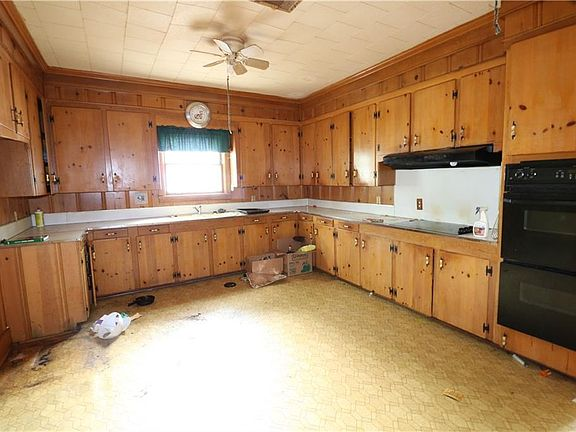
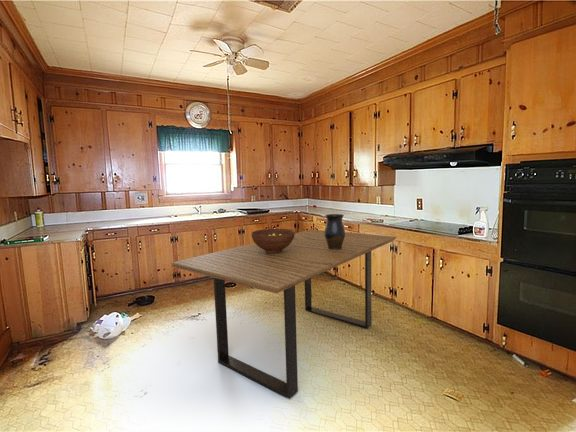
+ vase [324,213,346,250]
+ fruit bowl [251,228,296,253]
+ dining table [171,229,397,400]
